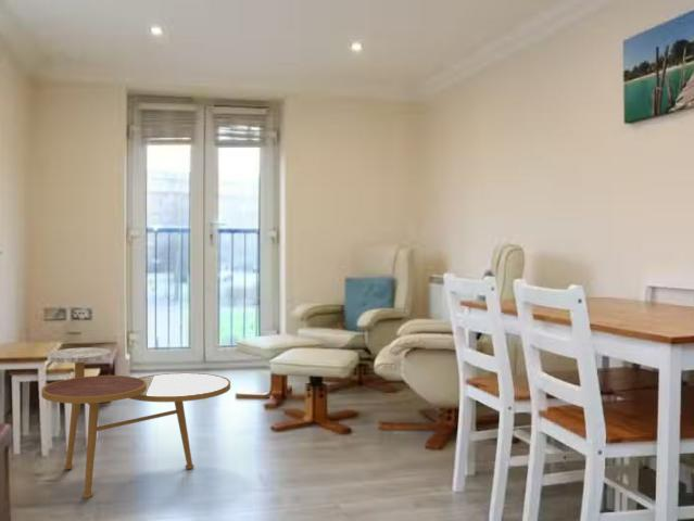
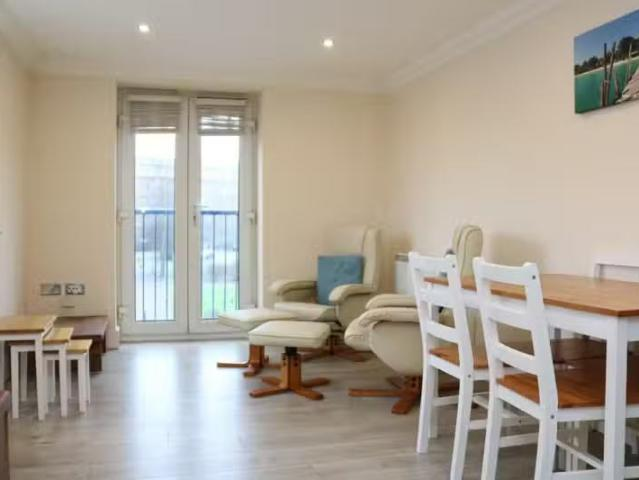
- side table [40,346,231,499]
